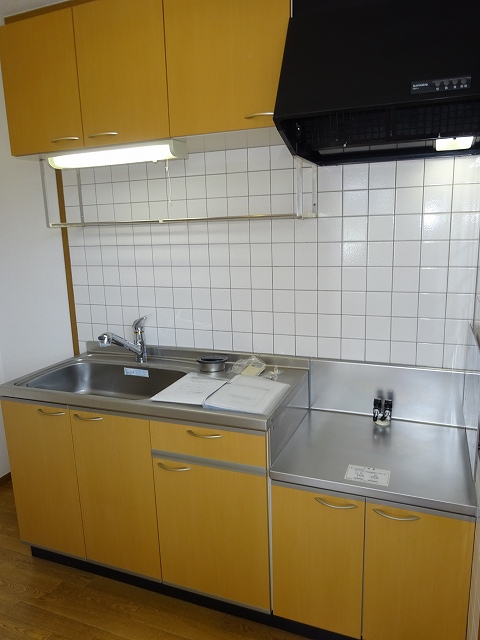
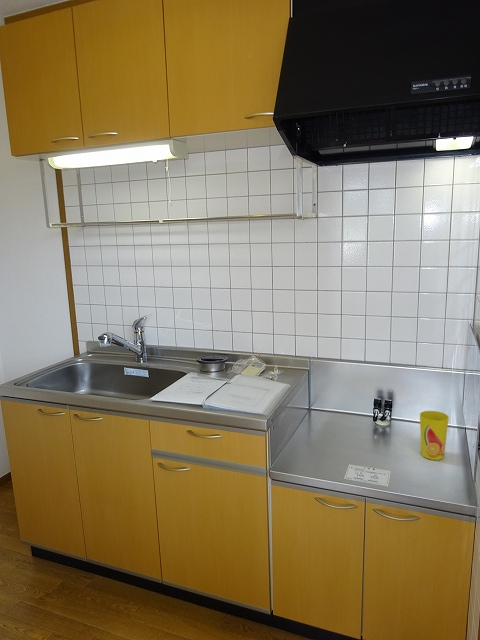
+ cup [419,410,450,461]
